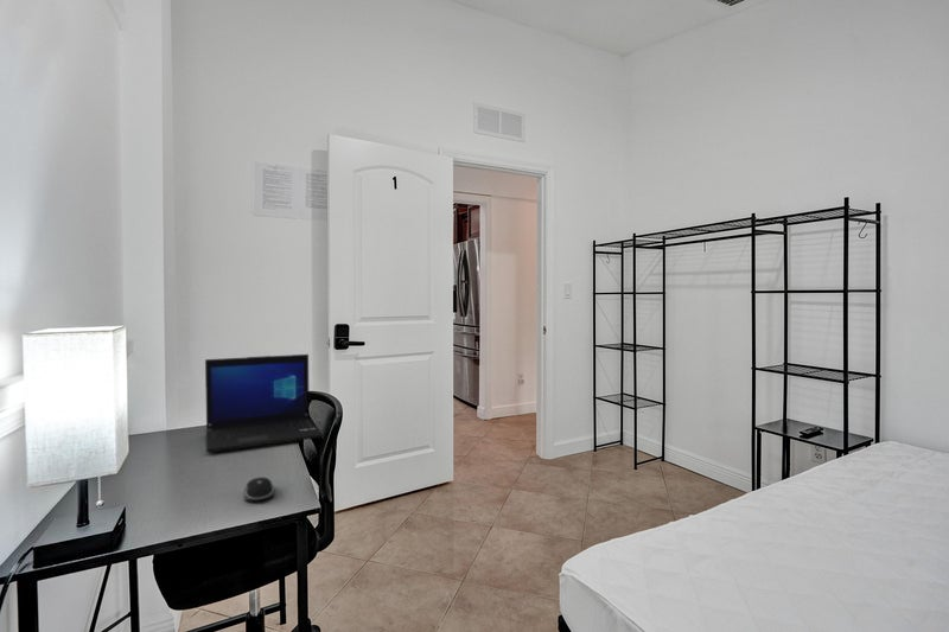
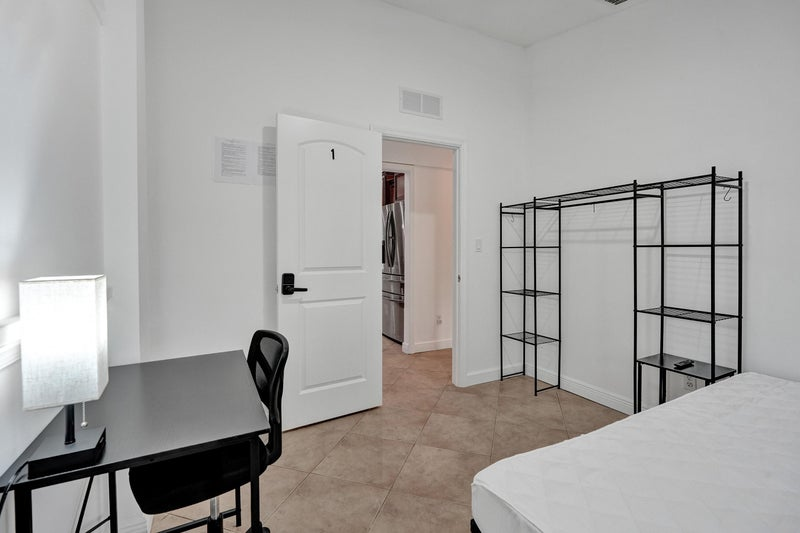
- laptop [204,353,325,453]
- computer mouse [243,477,275,502]
